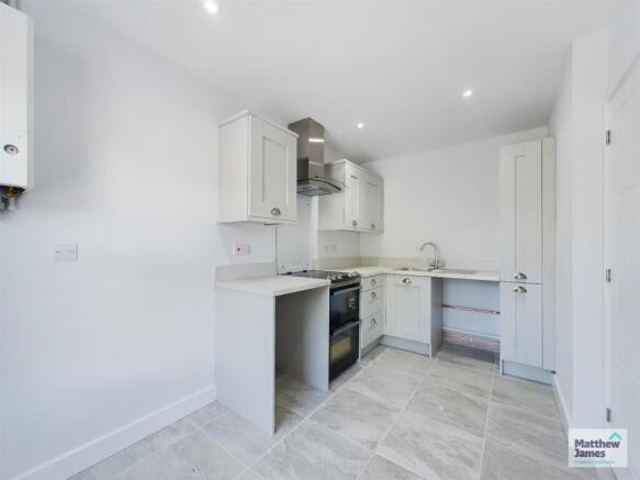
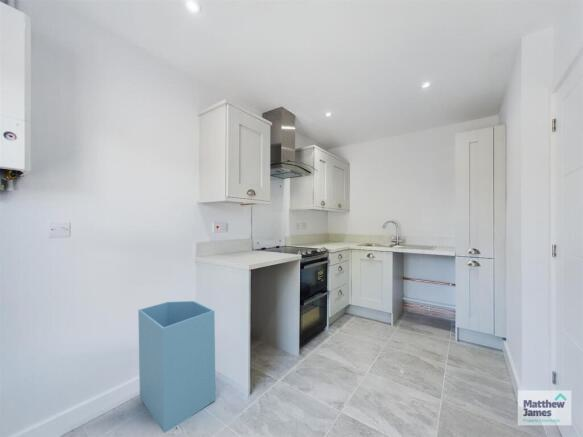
+ trash bin [137,300,217,434]
